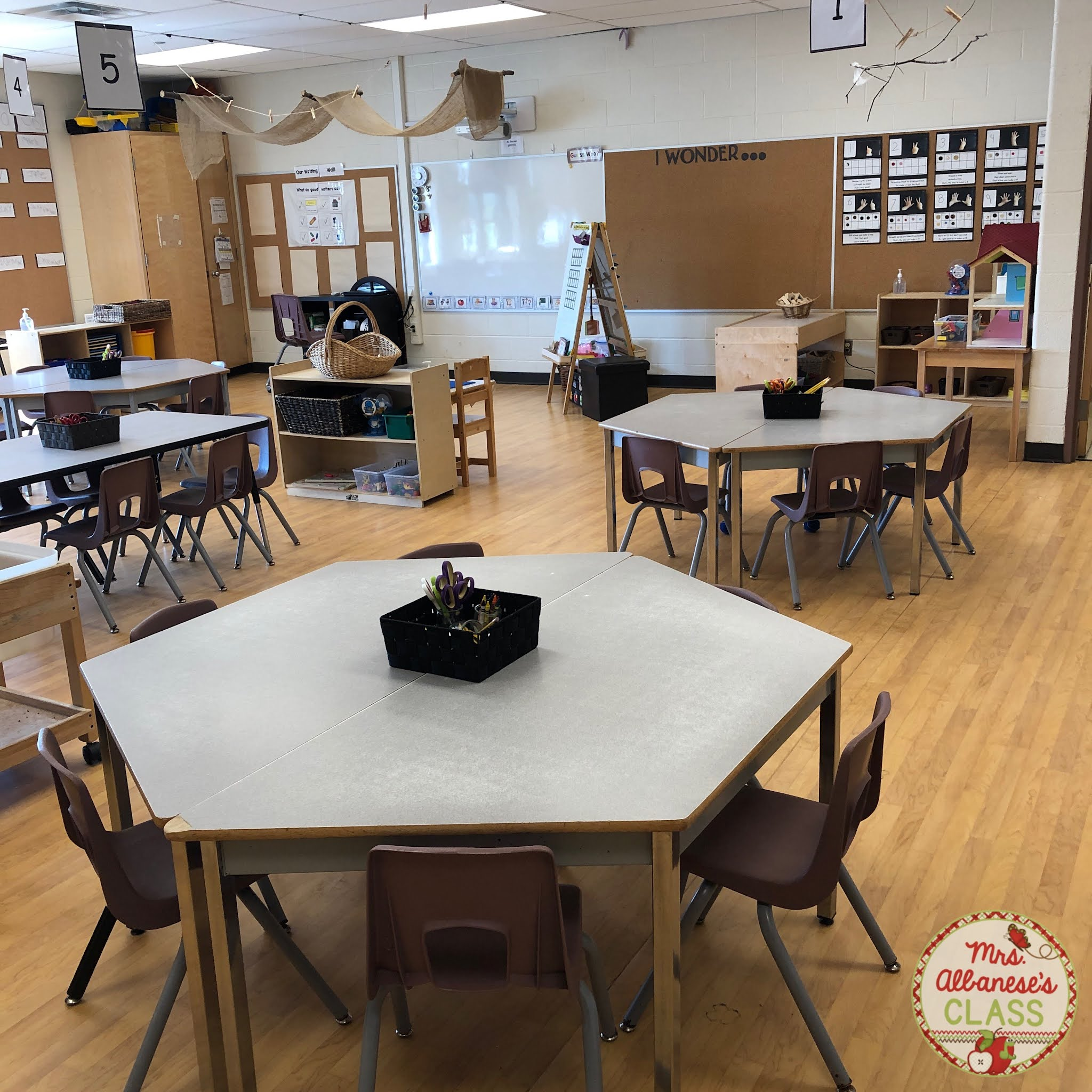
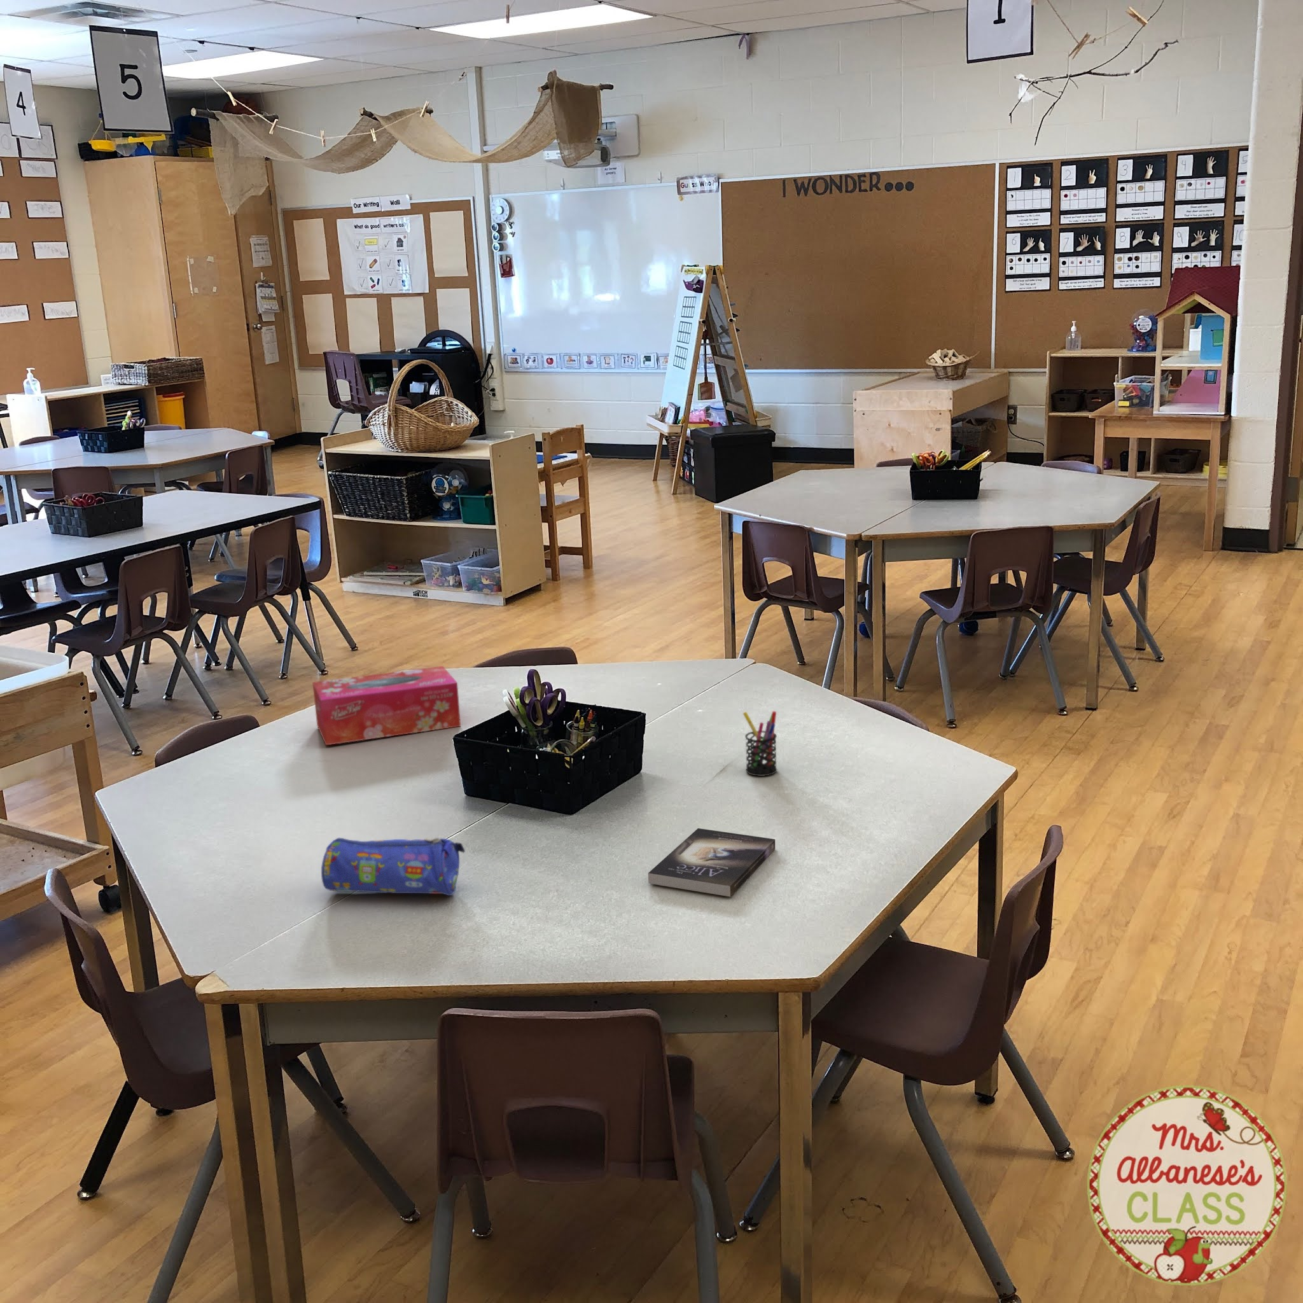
+ book [648,828,776,897]
+ pencil case [321,836,465,896]
+ pen holder [742,711,778,777]
+ tissue box [311,666,462,746]
